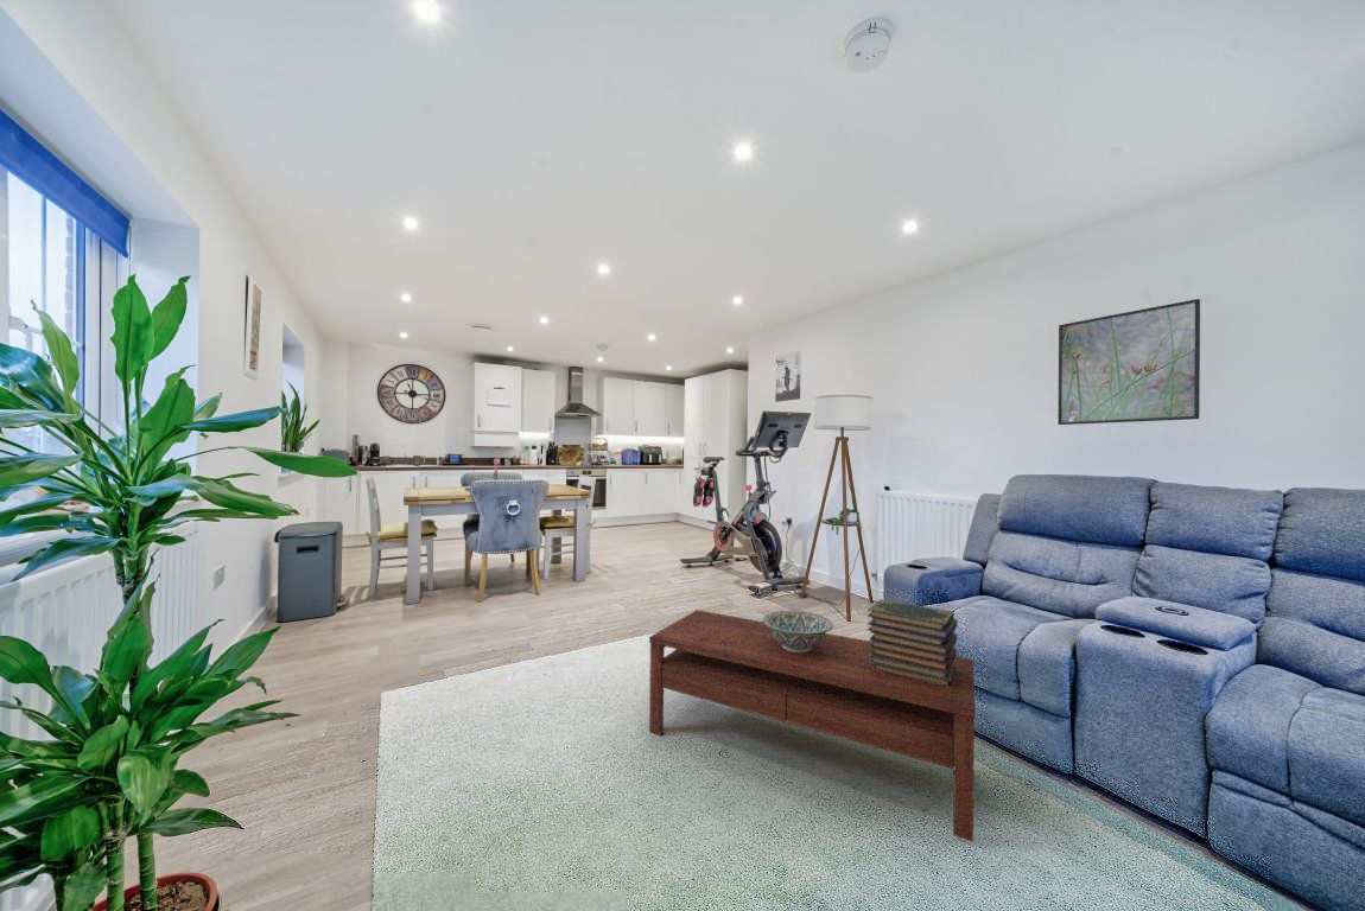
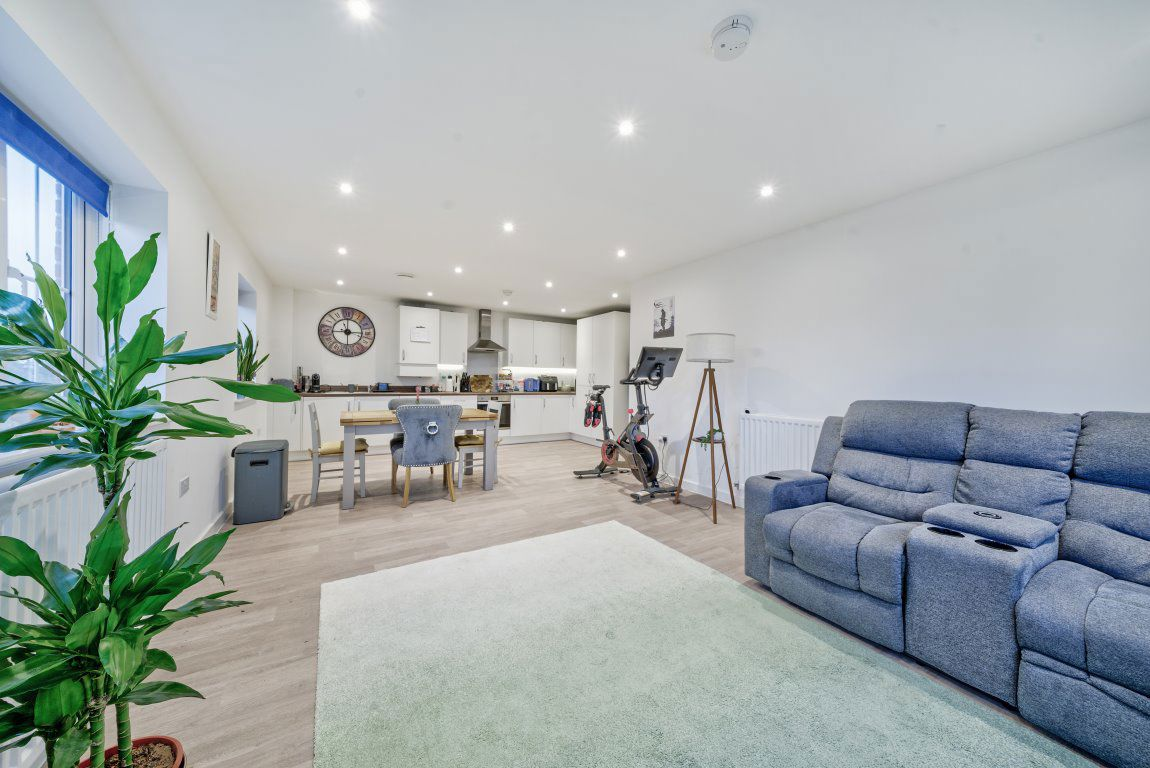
- decorative bowl [761,610,834,652]
- book stack [866,598,959,688]
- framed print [1056,298,1201,426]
- coffee table [648,609,977,843]
